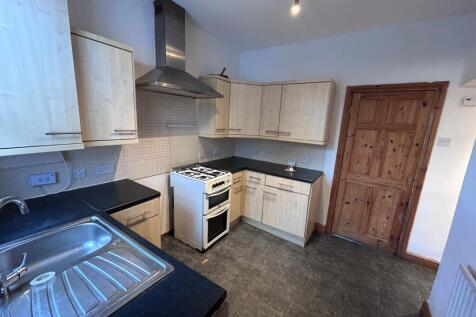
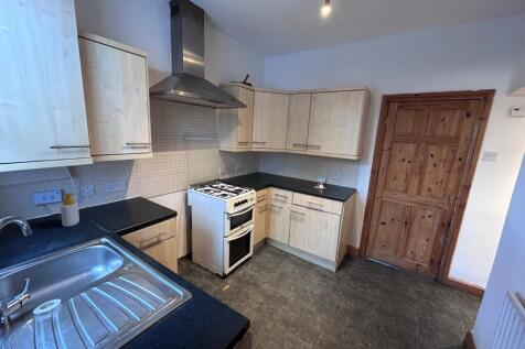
+ soap bottle [60,192,81,228]
